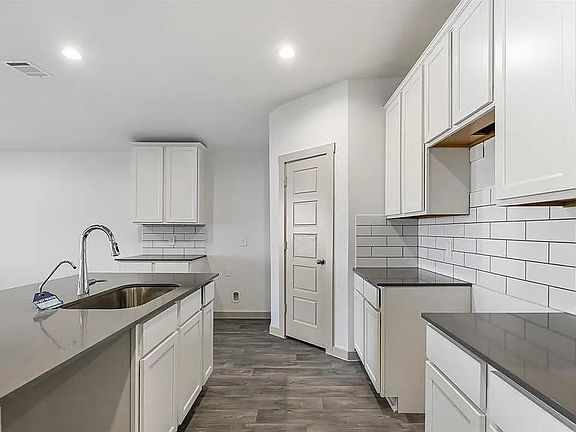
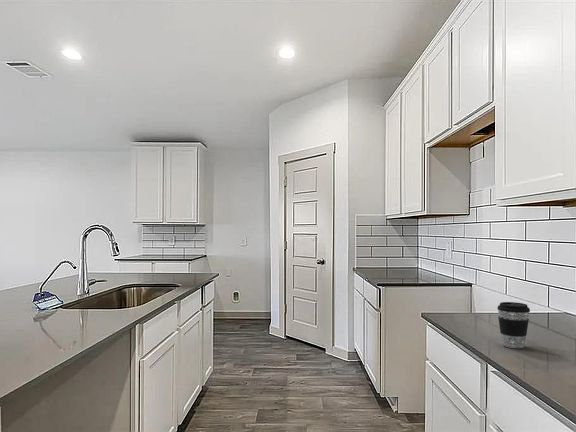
+ coffee cup [496,301,531,349]
